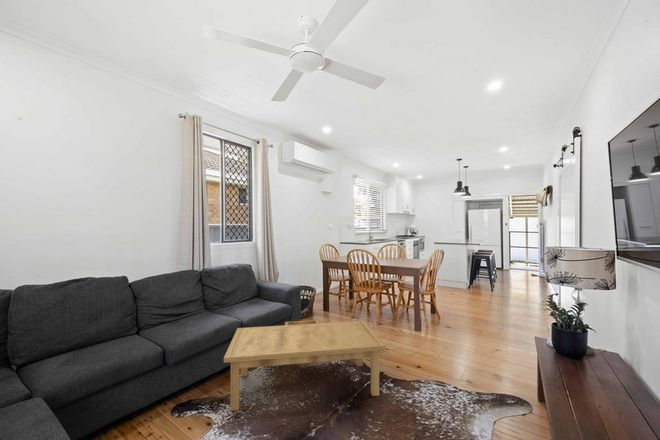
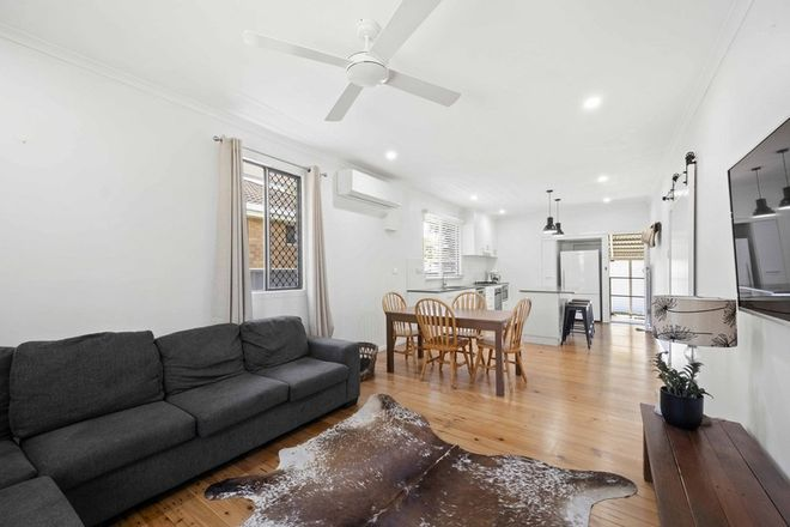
- coffee table [223,319,387,412]
